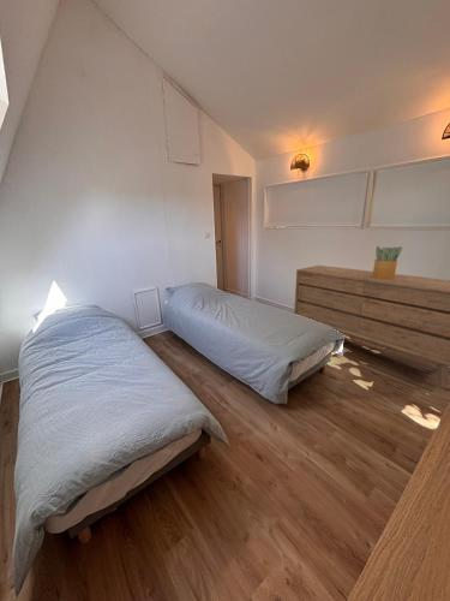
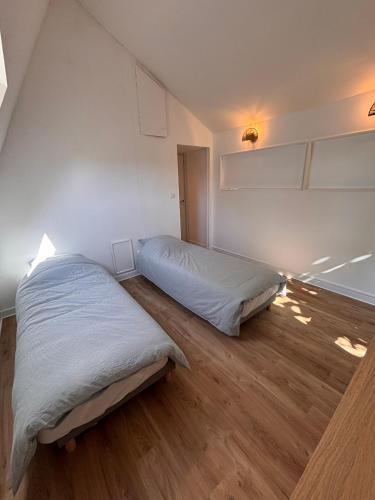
- potted plant [372,245,403,279]
- dresser [293,264,450,389]
